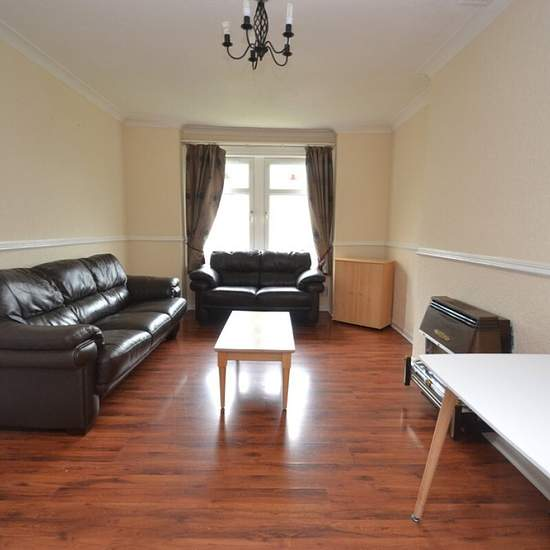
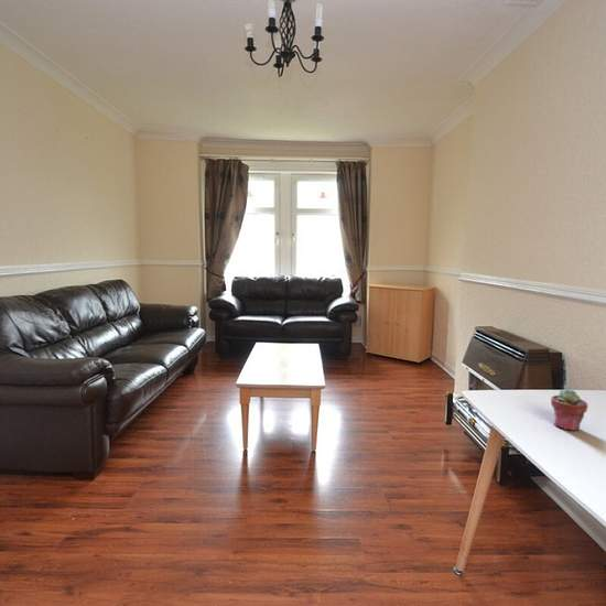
+ potted succulent [550,388,588,432]
